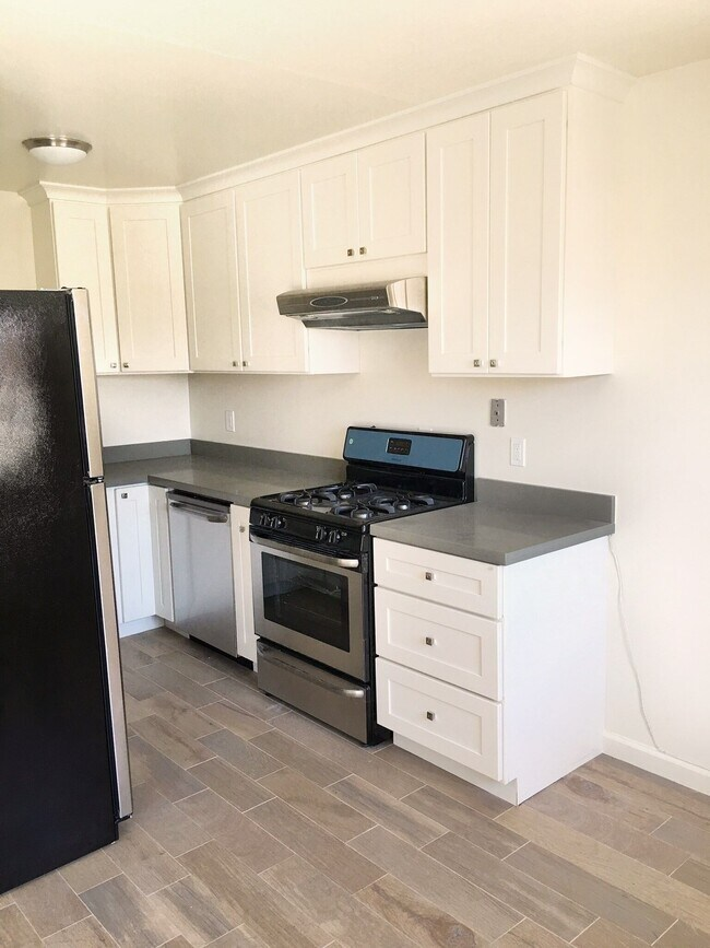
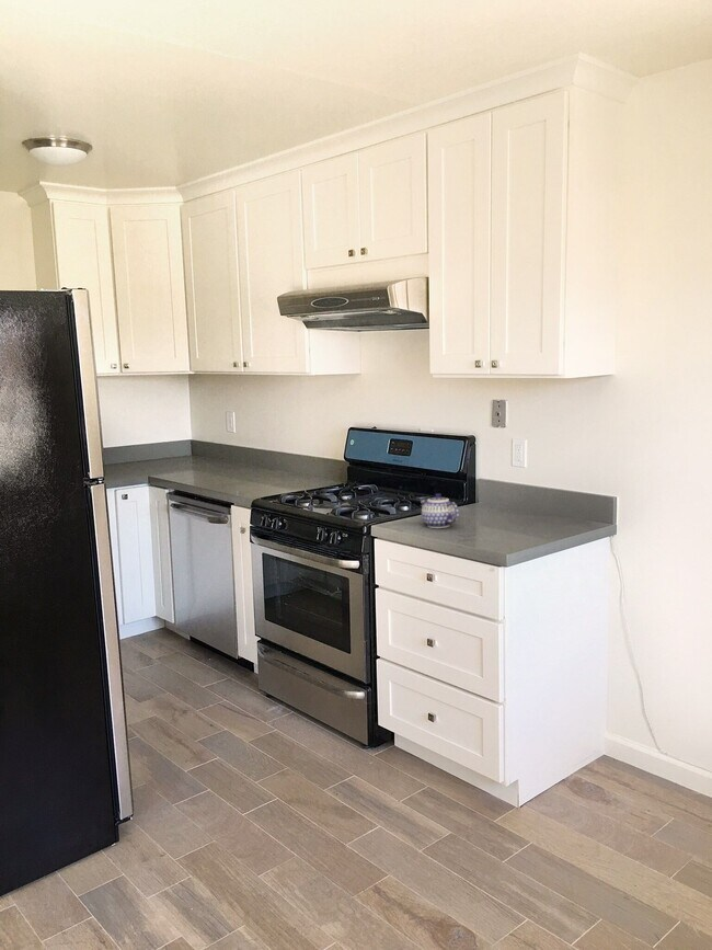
+ teapot [418,492,460,529]
